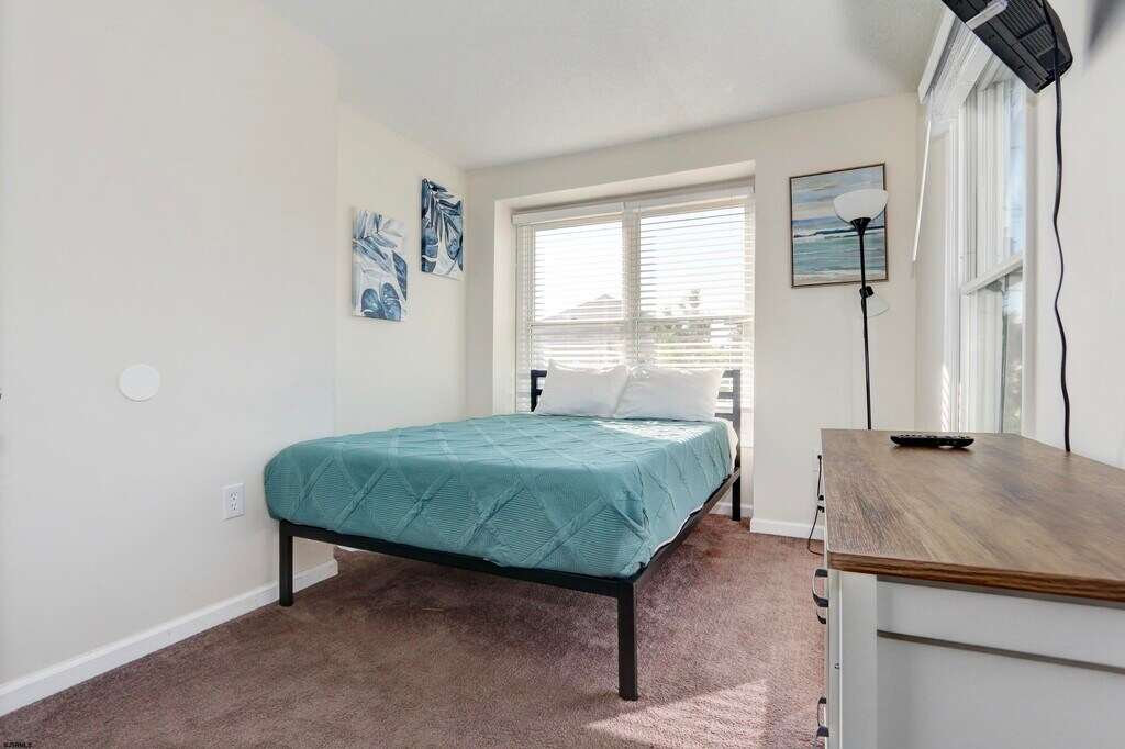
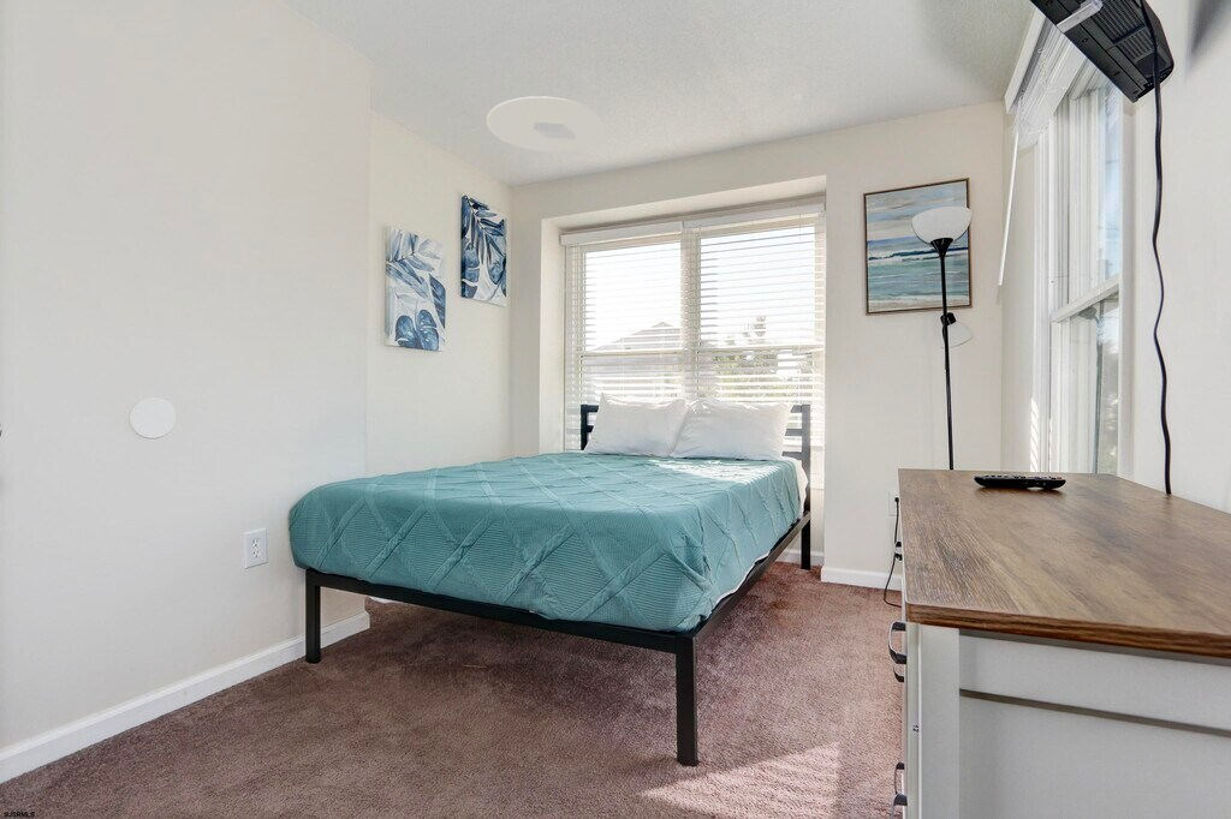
+ ceiling light [486,95,606,153]
